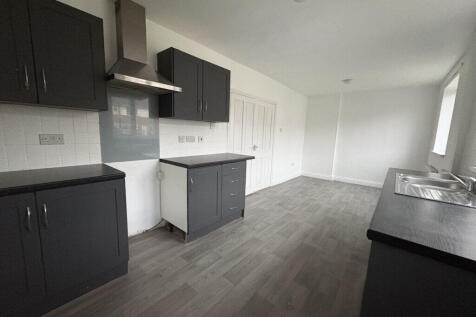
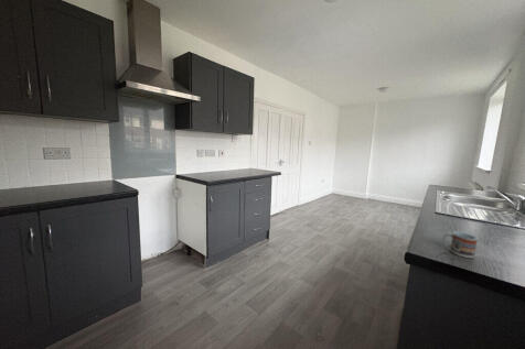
+ cup [442,231,479,259]
